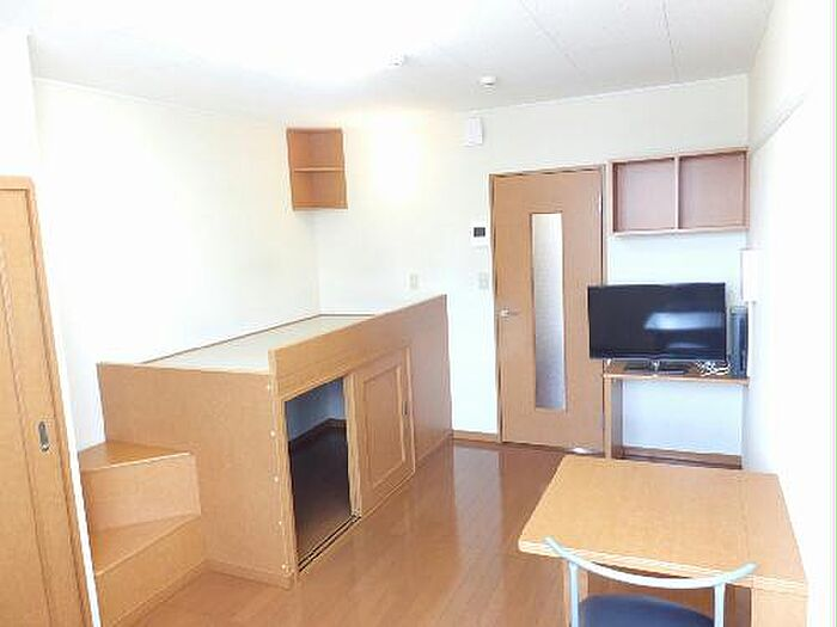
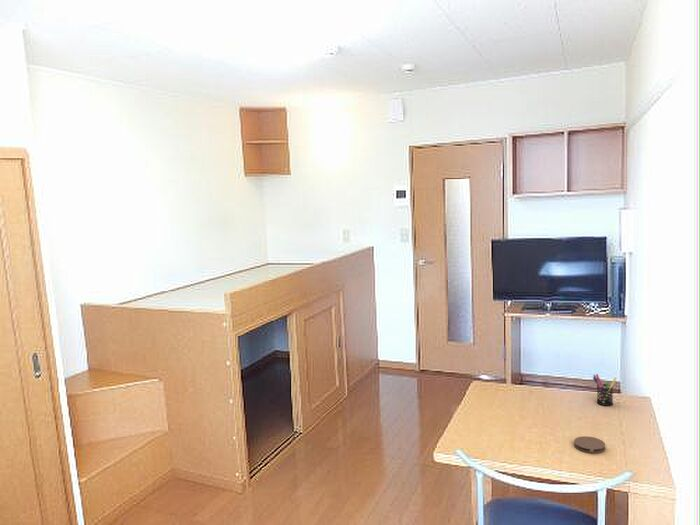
+ coaster [573,435,606,454]
+ pen holder [592,373,617,407]
